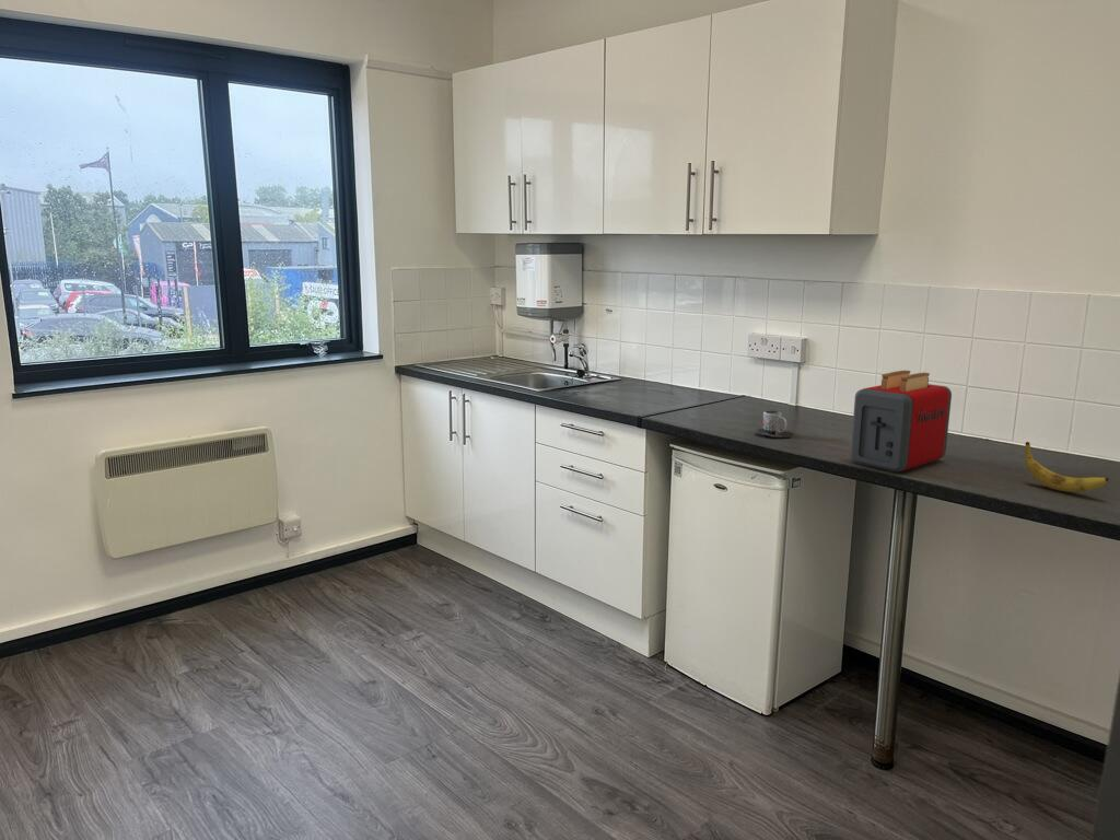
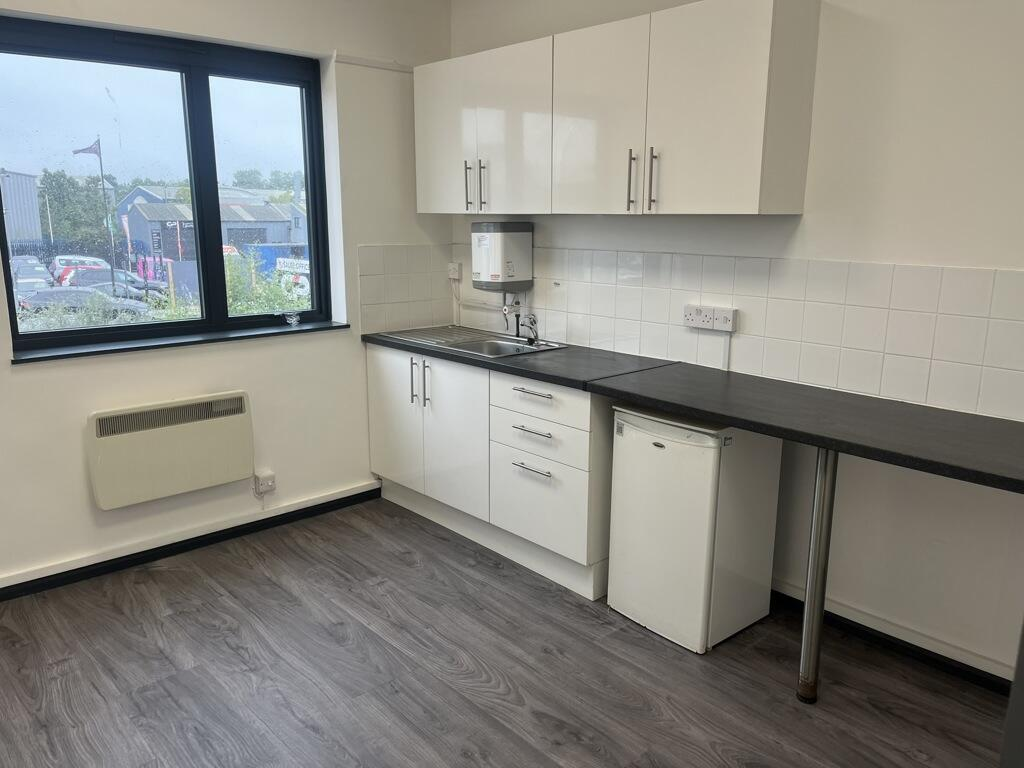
- mug [755,410,794,439]
- banana [1024,441,1110,493]
- toaster [850,370,953,472]
